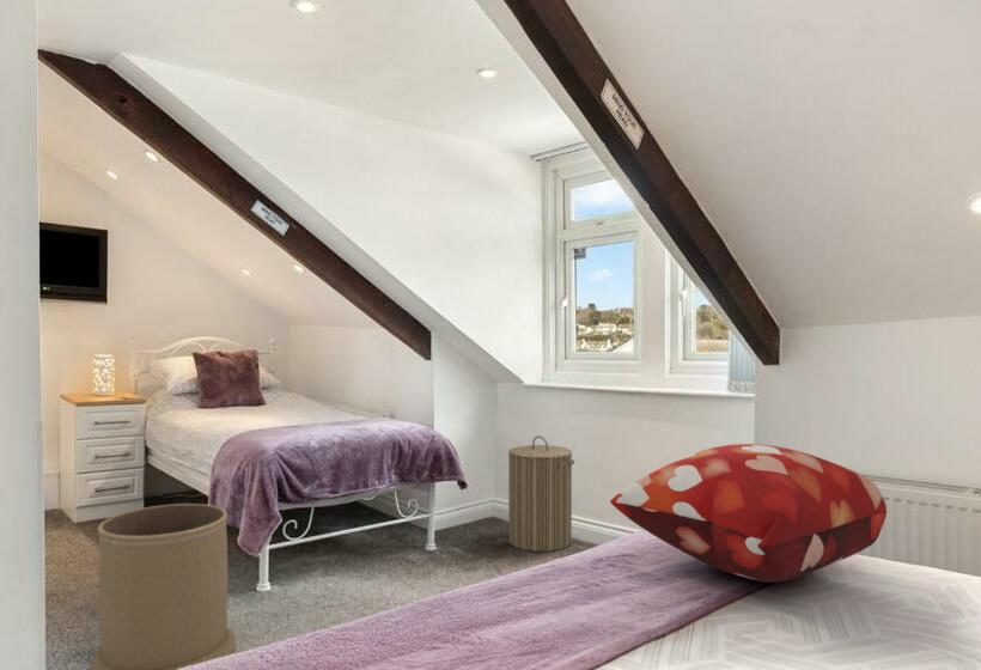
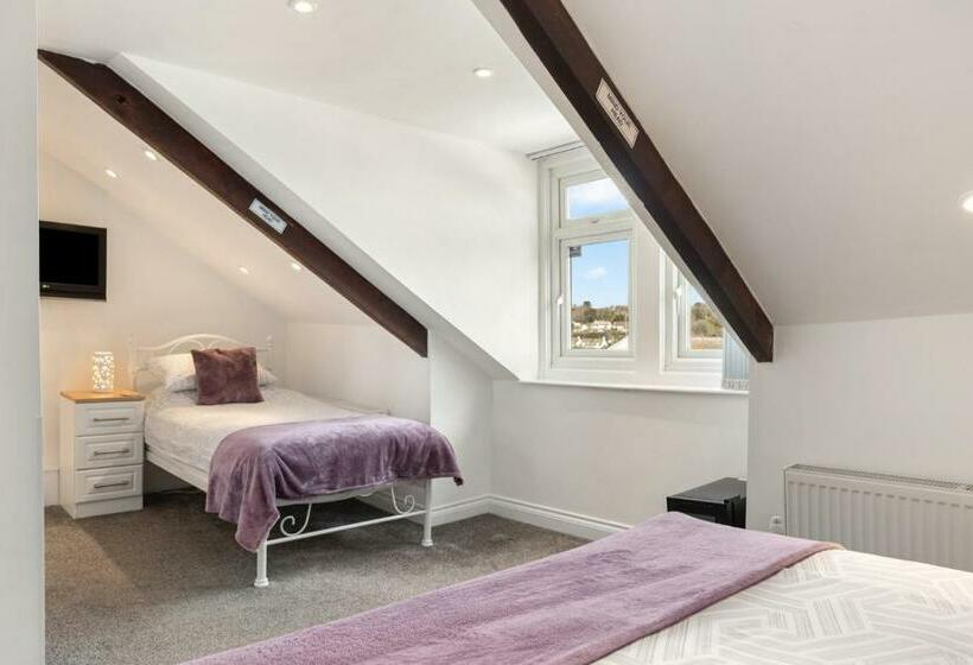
- decorative pillow [609,443,888,584]
- laundry hamper [507,434,575,553]
- trash can [90,502,237,670]
